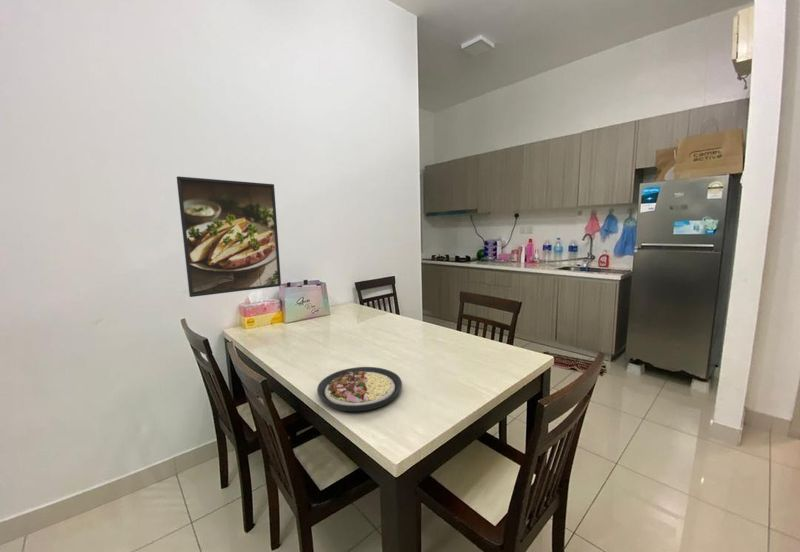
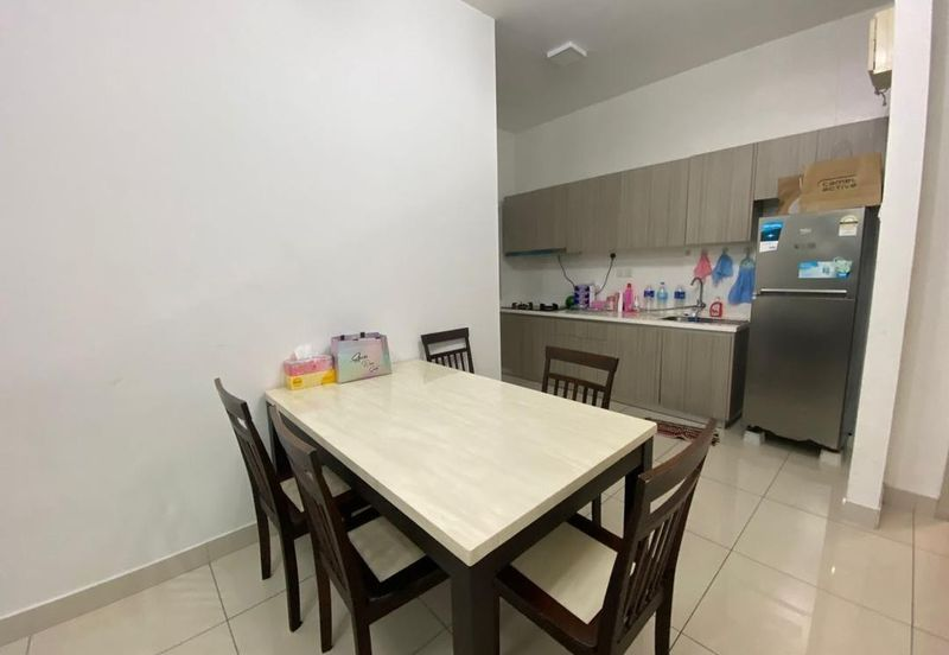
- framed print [176,175,282,298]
- plate [316,366,403,412]
